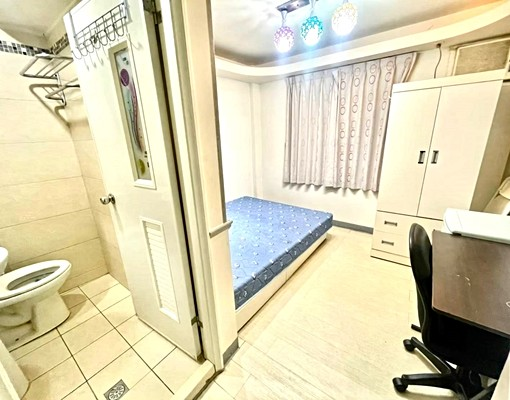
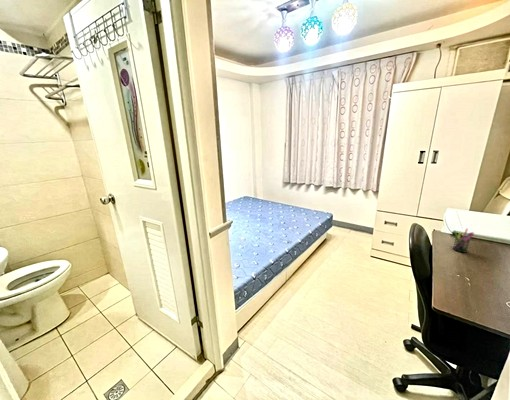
+ pen holder [452,228,475,254]
